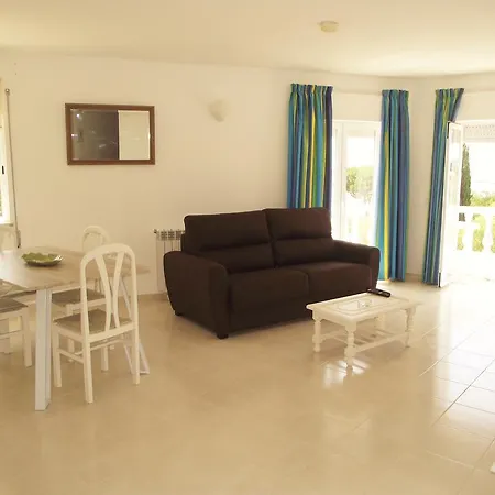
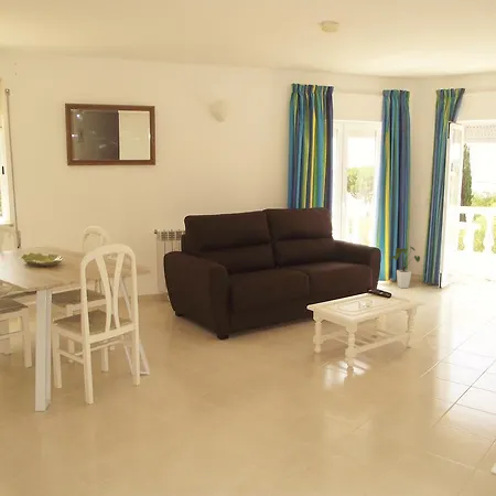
+ house plant [390,246,421,289]
